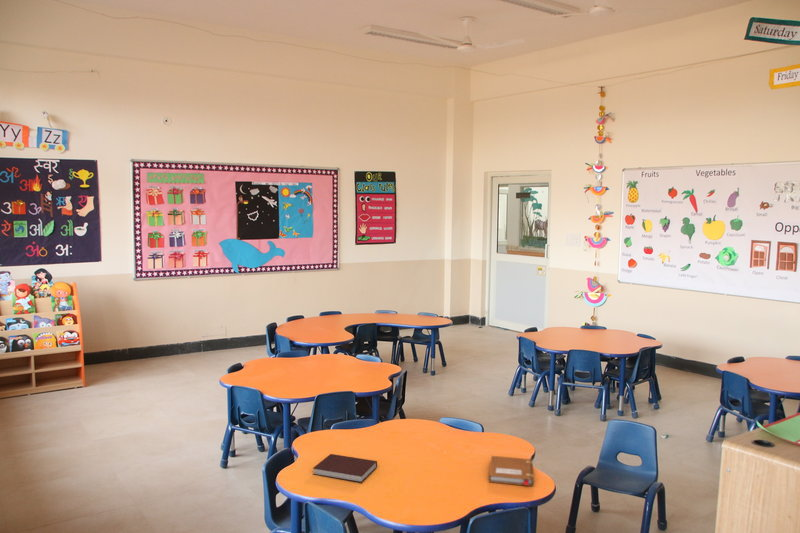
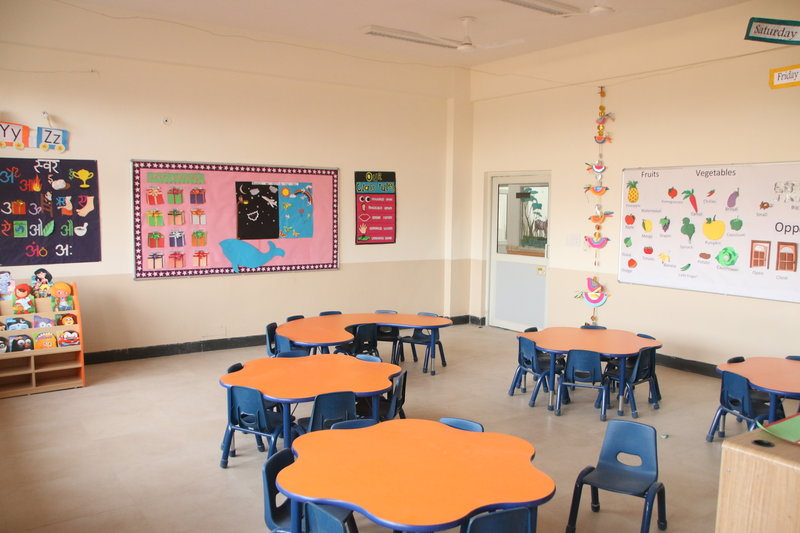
- notebook [488,455,535,487]
- notebook [312,453,378,483]
